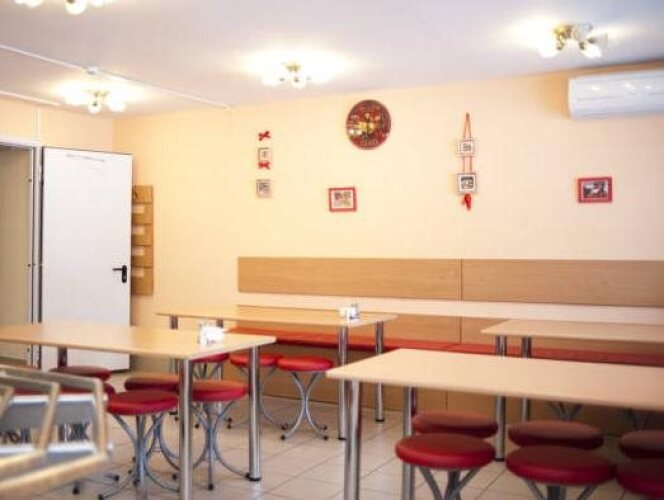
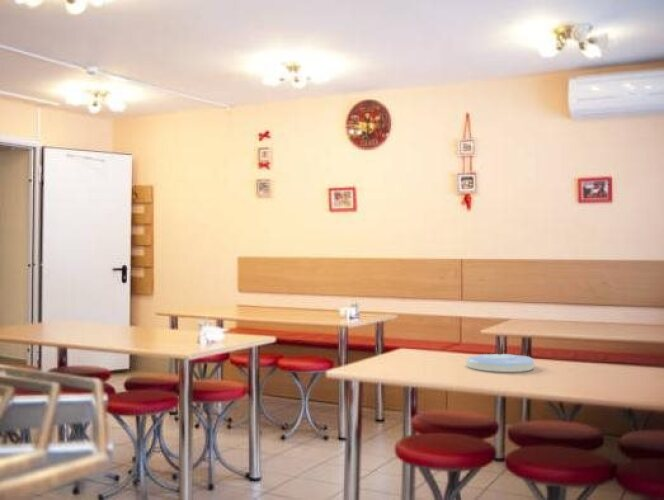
+ plate [465,353,535,373]
